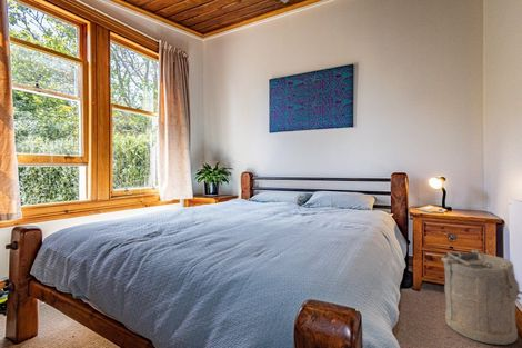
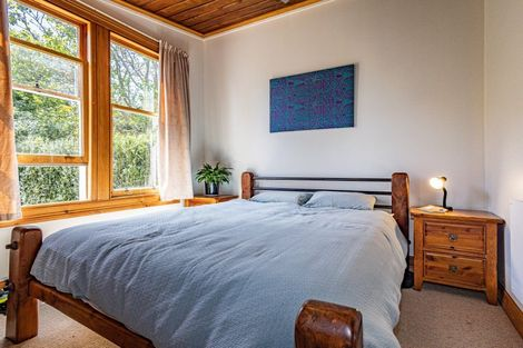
- laundry hamper [440,249,522,346]
